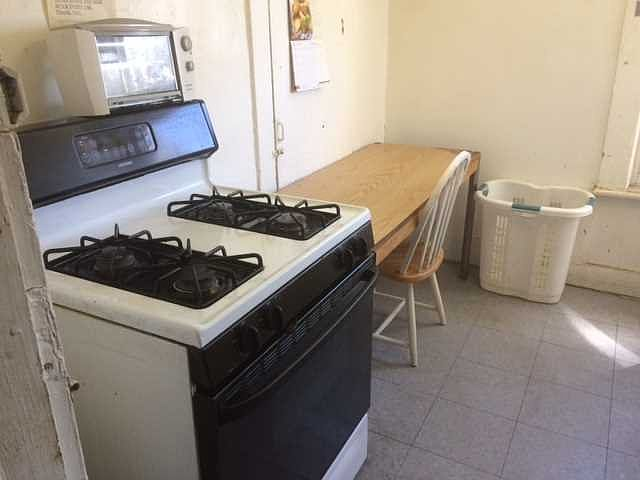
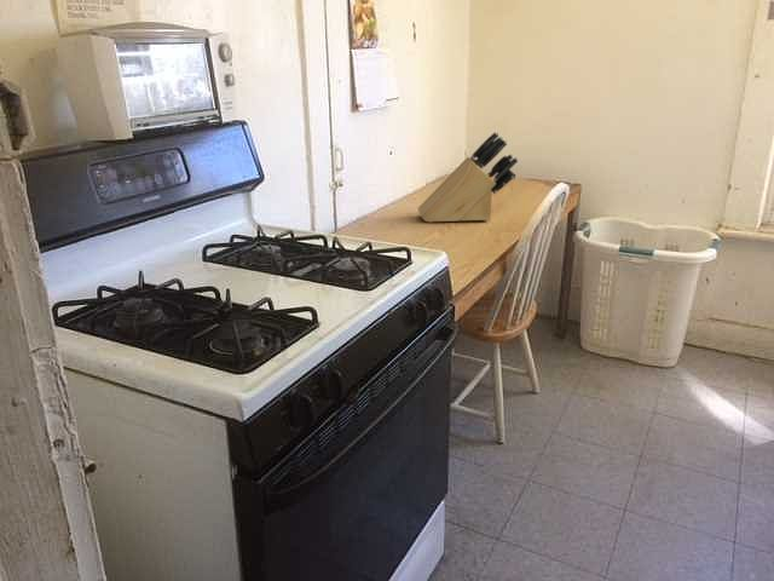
+ knife block [416,131,519,224]
